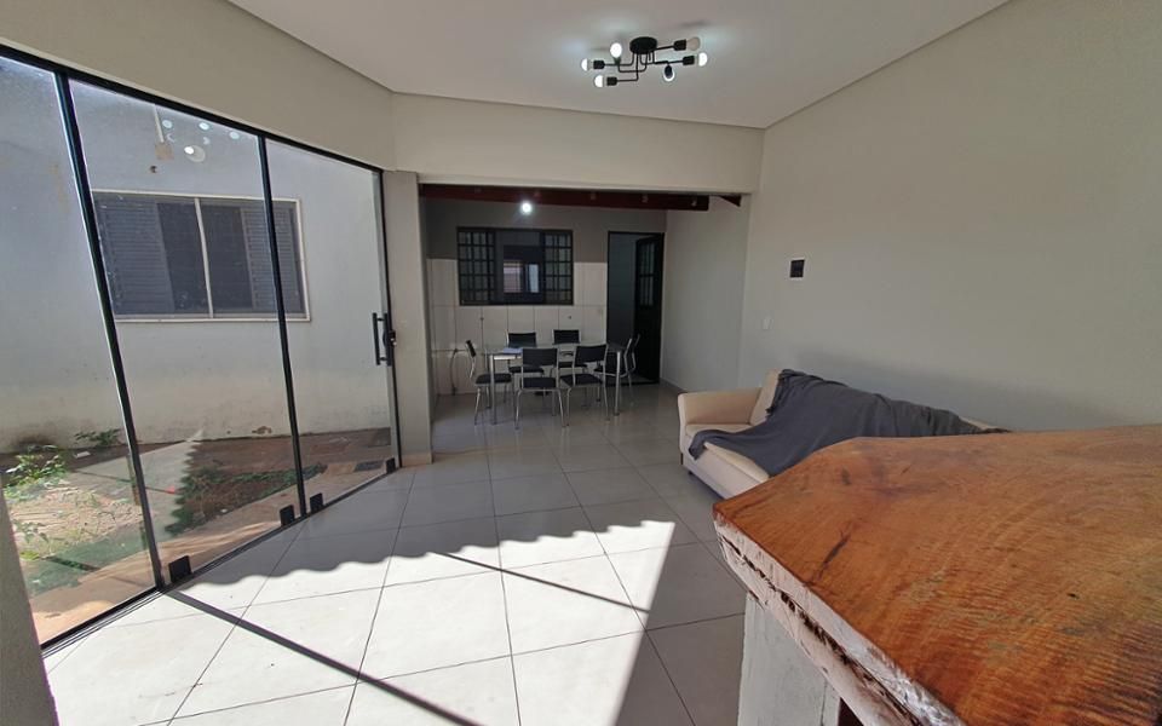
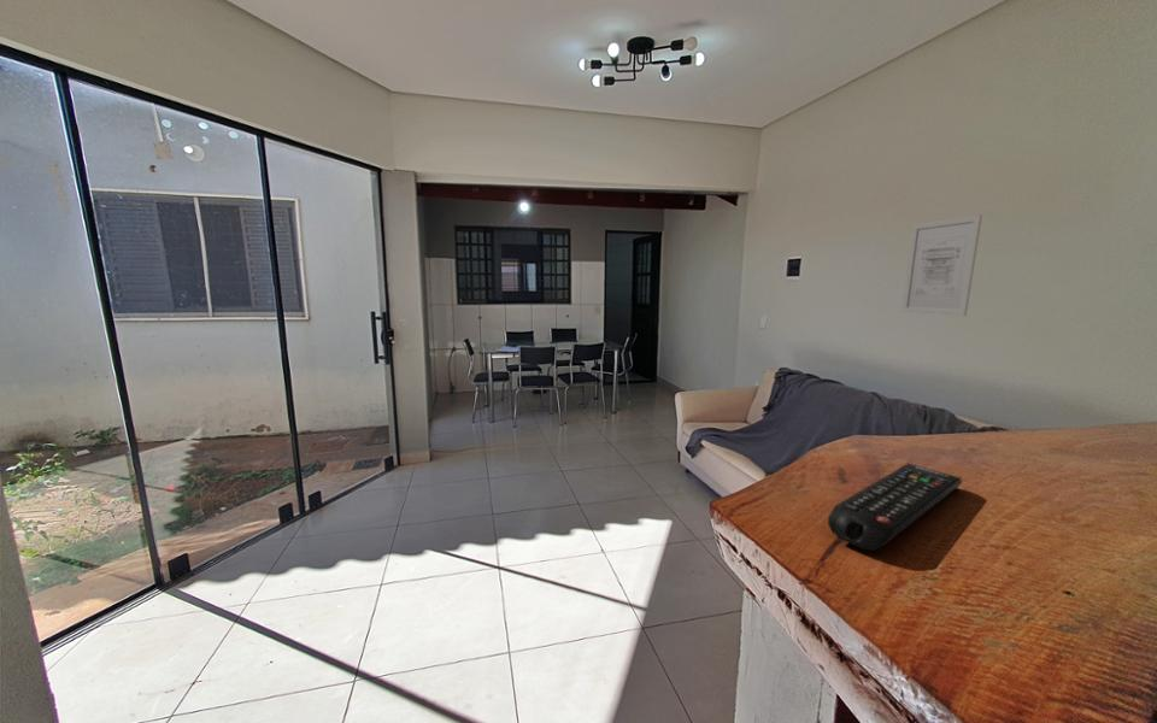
+ remote control [827,463,963,552]
+ wall art [900,213,983,317]
